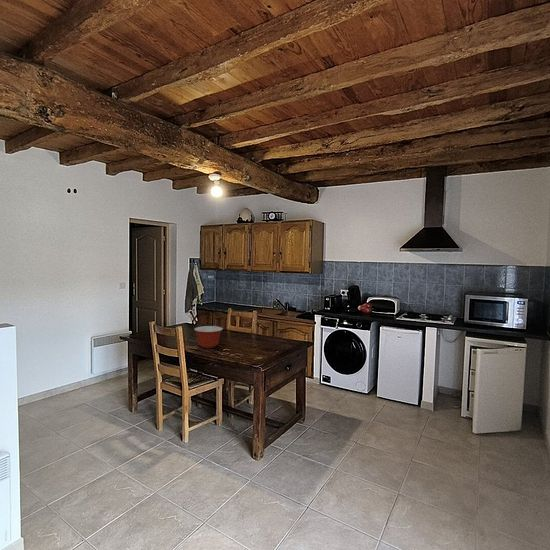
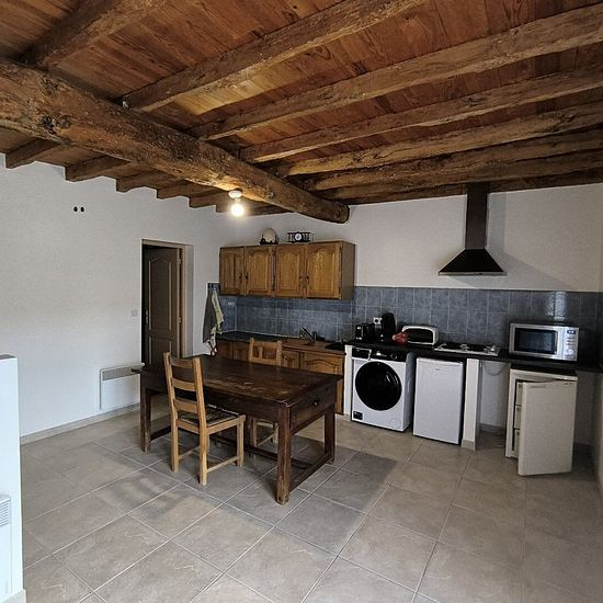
- mixing bowl [193,325,224,349]
